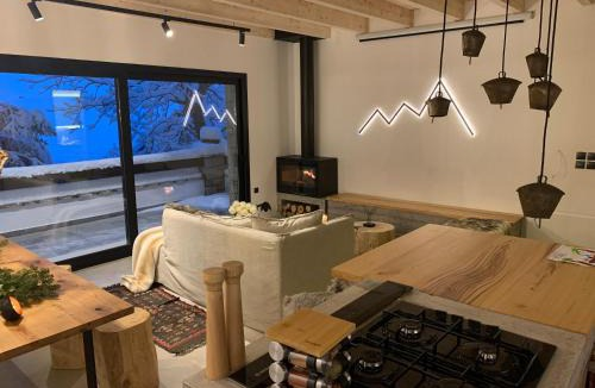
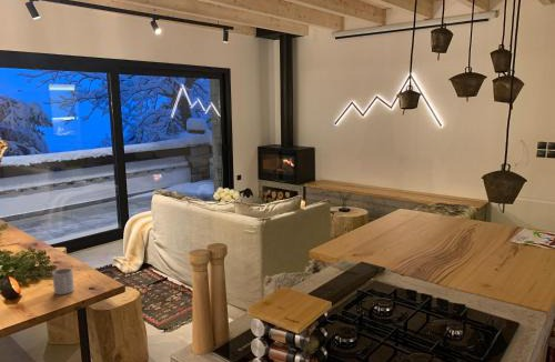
+ mug [51,268,75,295]
